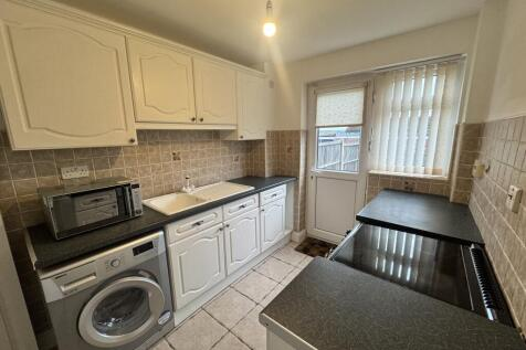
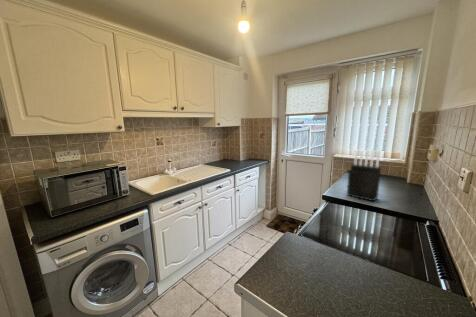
+ knife block [346,148,382,203]
